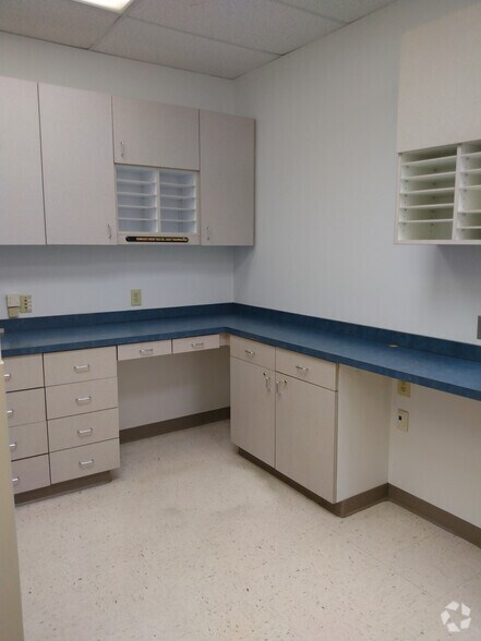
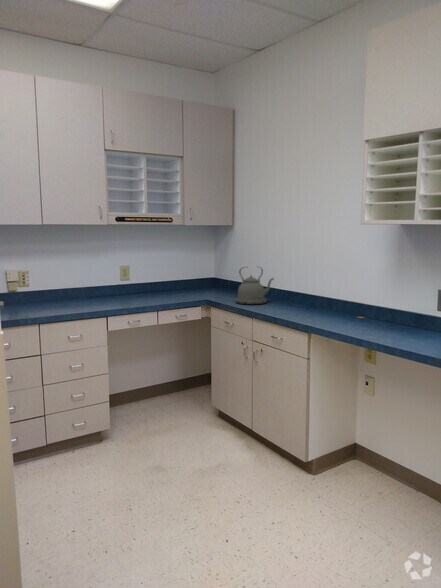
+ kettle [234,266,275,306]
